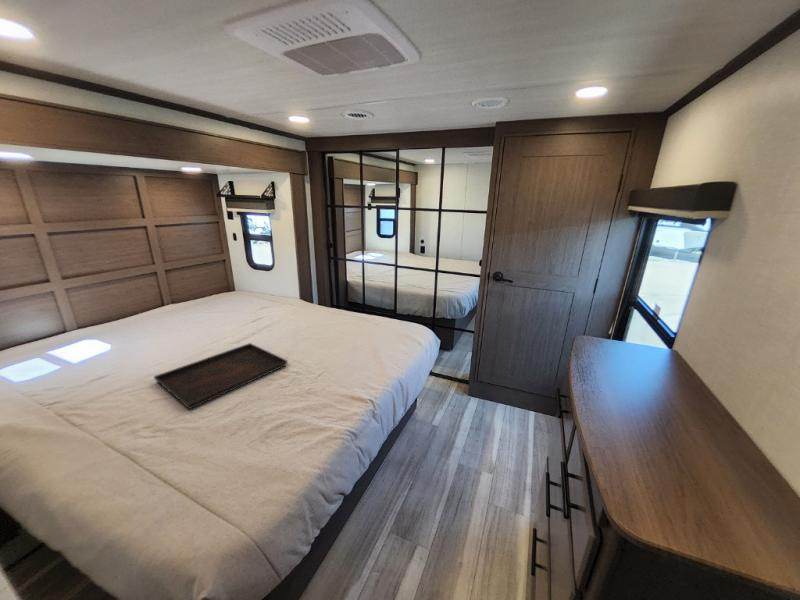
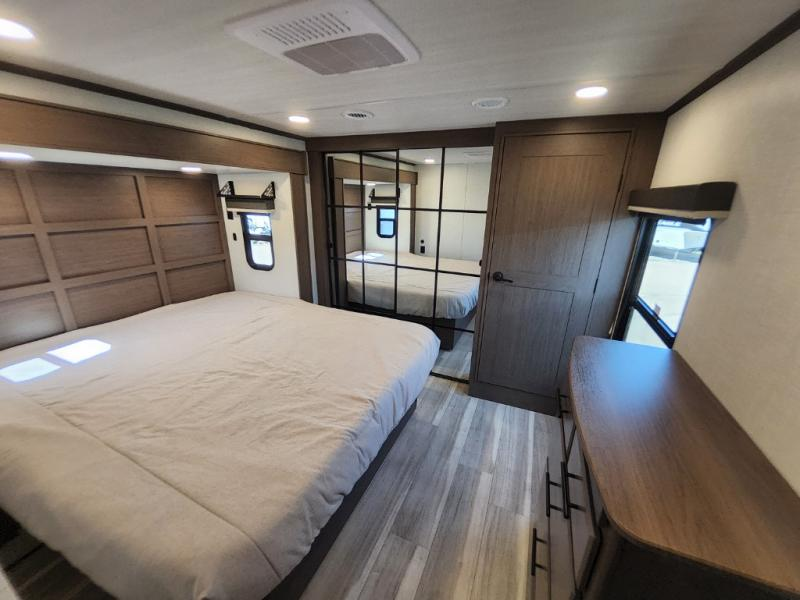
- serving tray [153,342,289,410]
